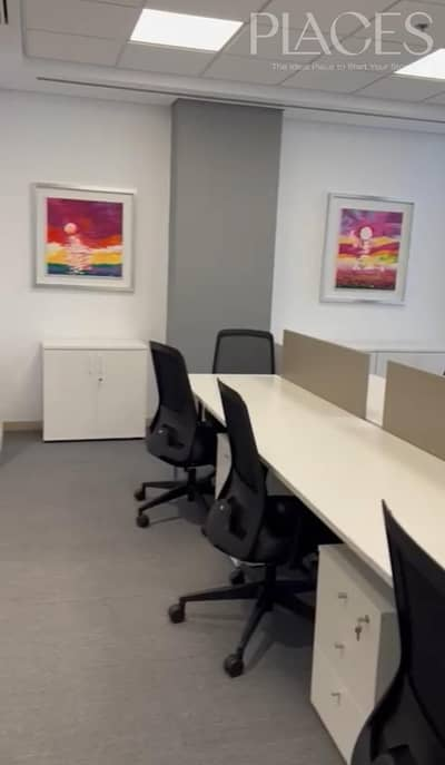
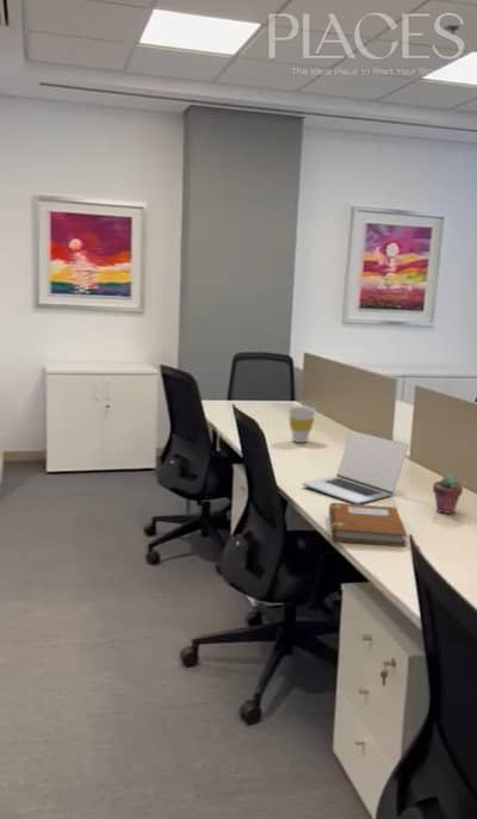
+ notebook [328,502,408,547]
+ laptop [301,429,409,504]
+ potted succulent [432,473,464,515]
+ cup [287,405,317,443]
